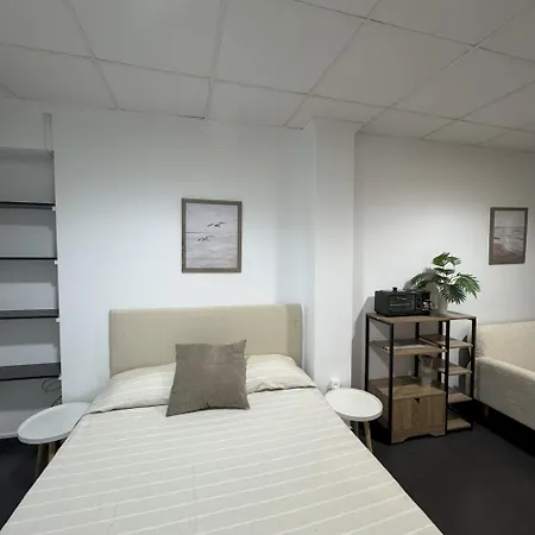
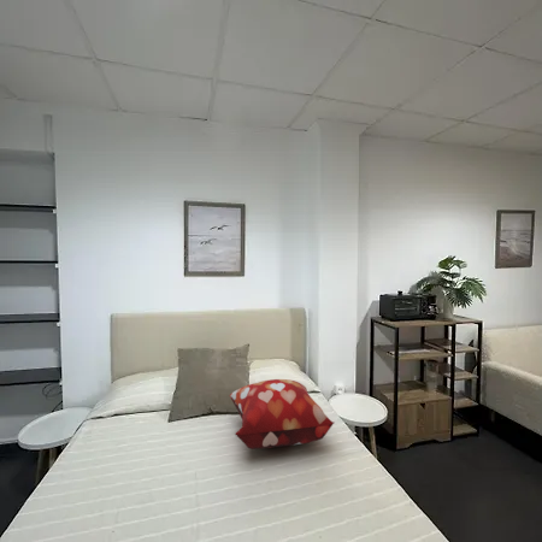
+ decorative pillow [229,378,335,450]
